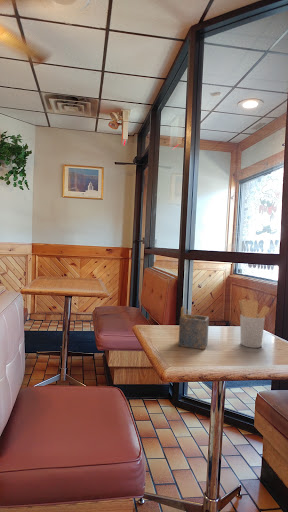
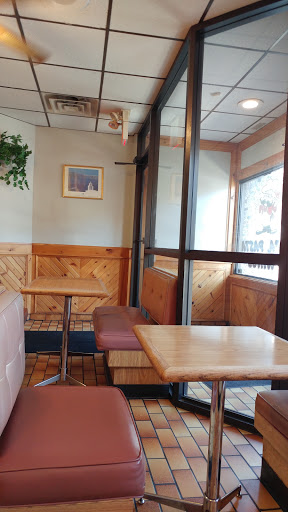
- utensil holder [238,298,271,349]
- napkin holder [177,305,210,350]
